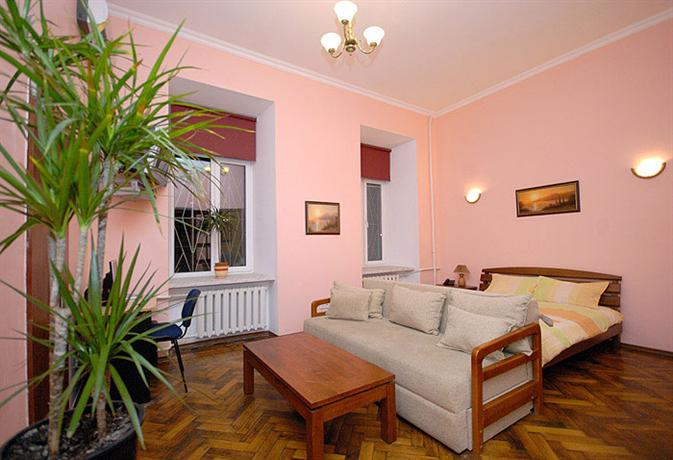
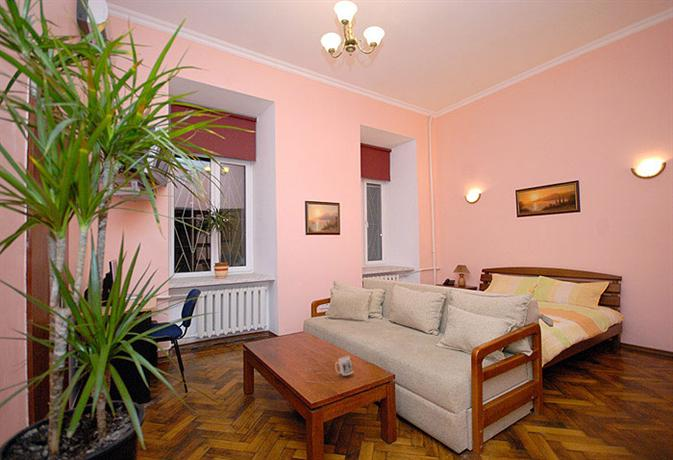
+ mug [334,355,354,377]
